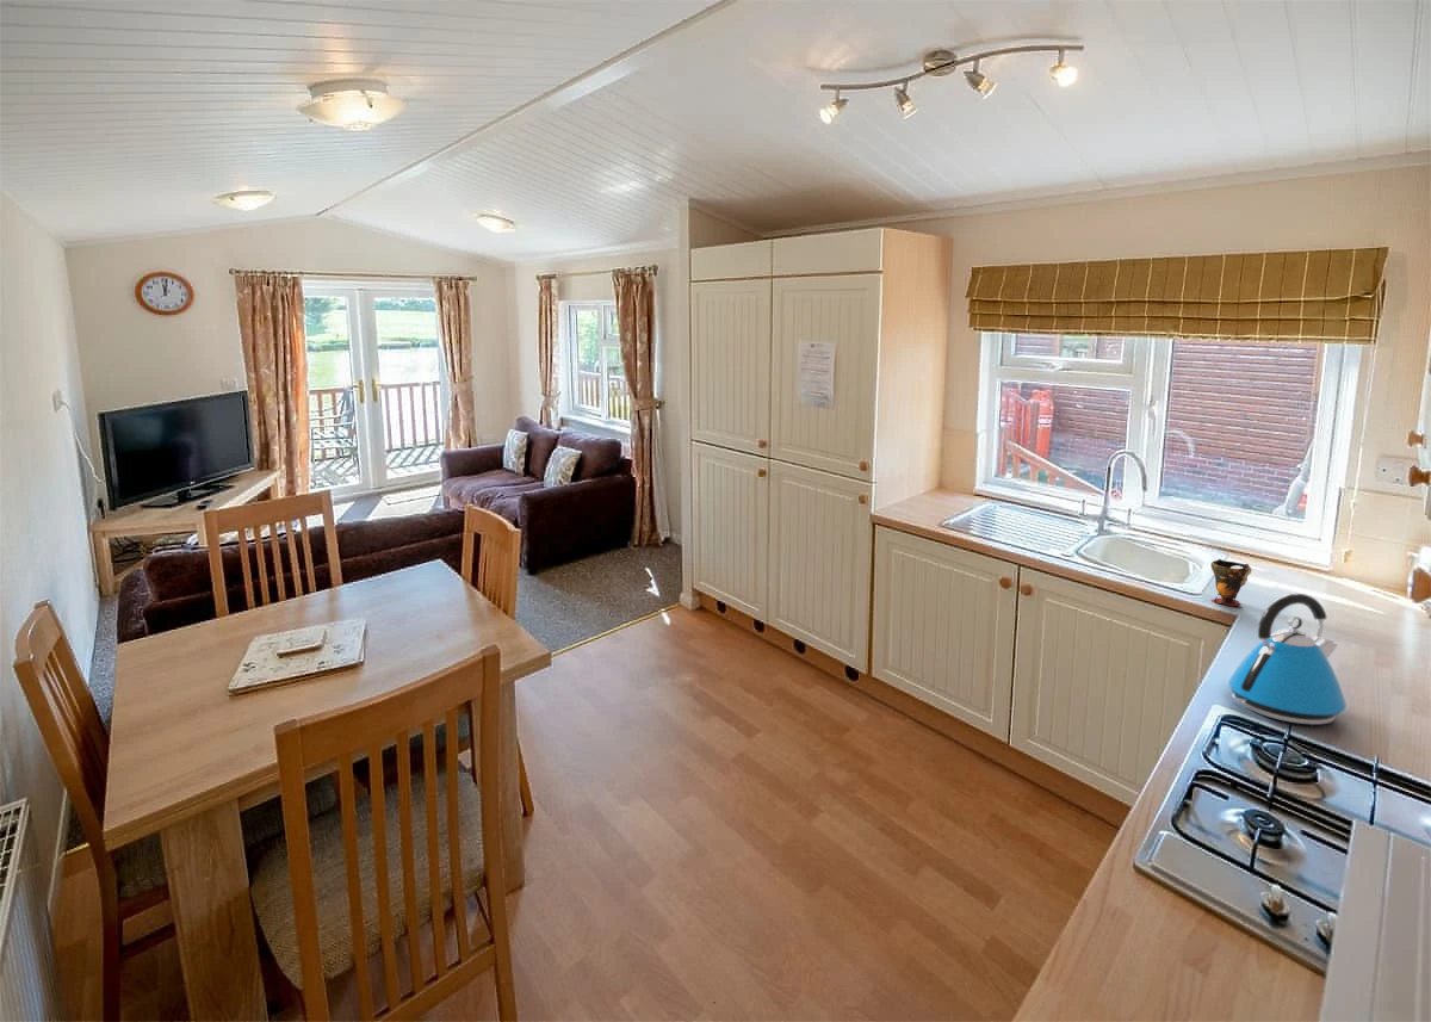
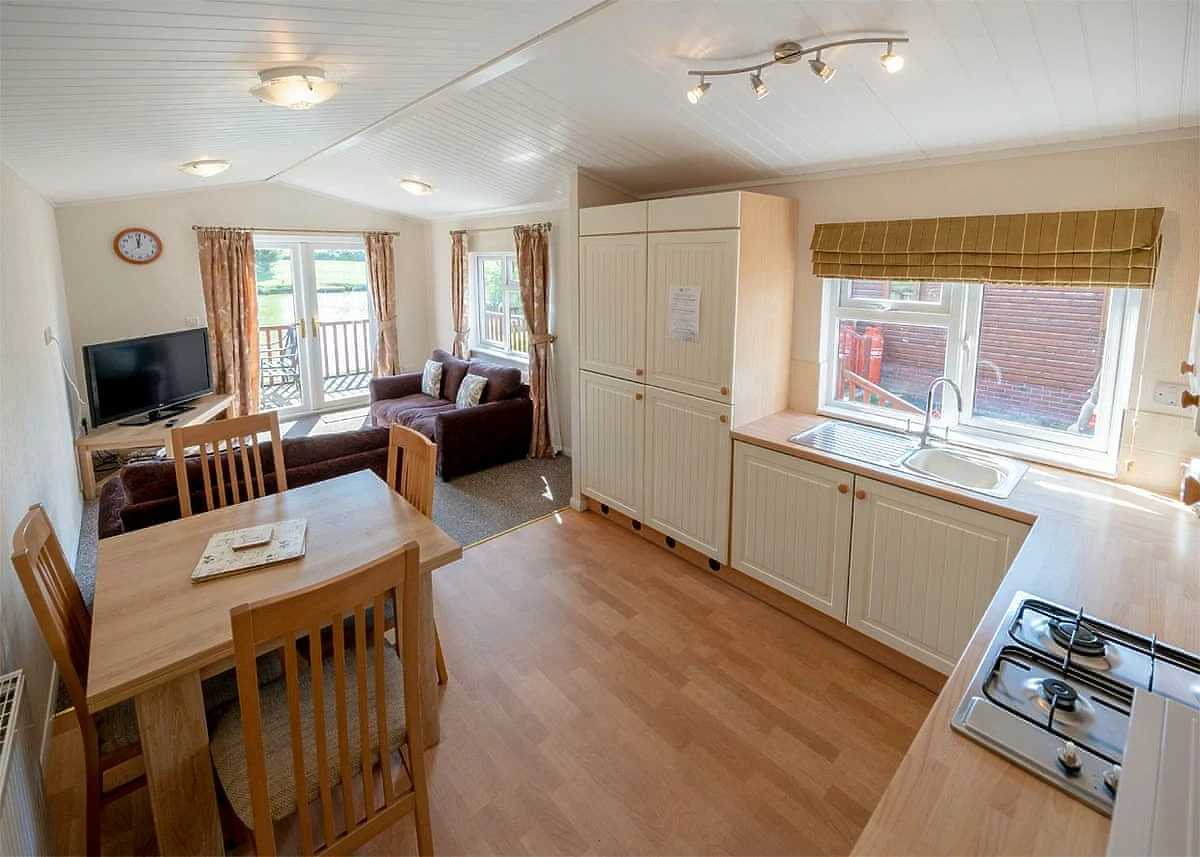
- kettle [1227,593,1348,726]
- cup [1209,558,1252,607]
